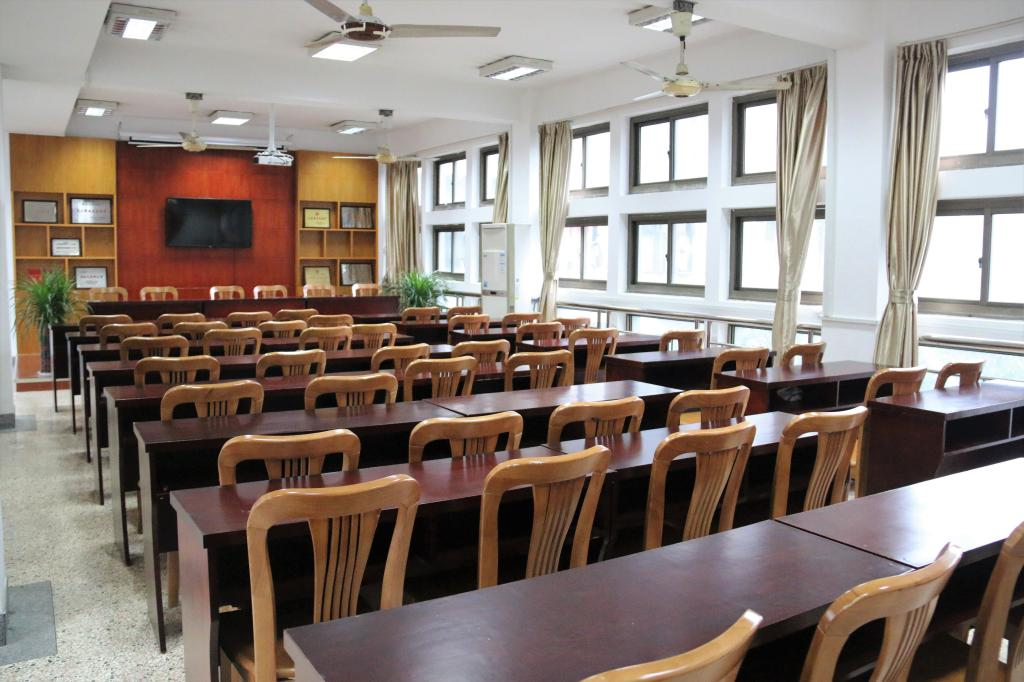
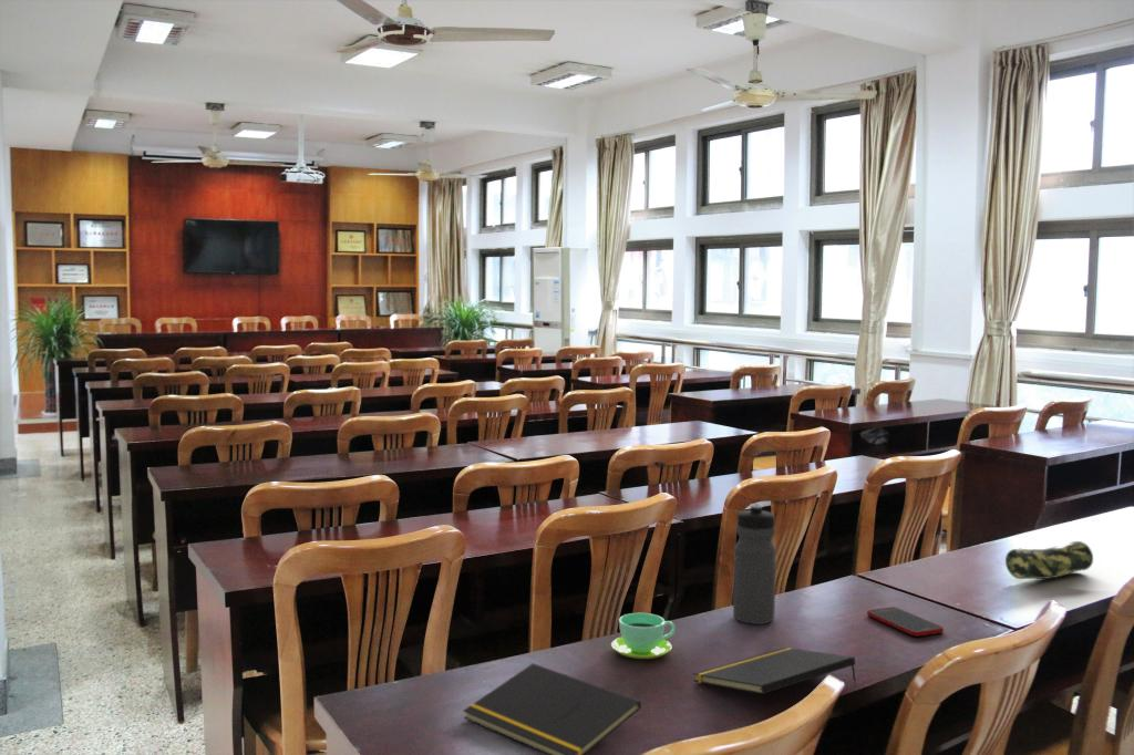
+ cup [610,612,677,660]
+ water bottle [732,503,777,625]
+ notepad [462,662,642,755]
+ cell phone [866,607,945,638]
+ pencil case [1004,540,1094,580]
+ notepad [692,647,857,695]
